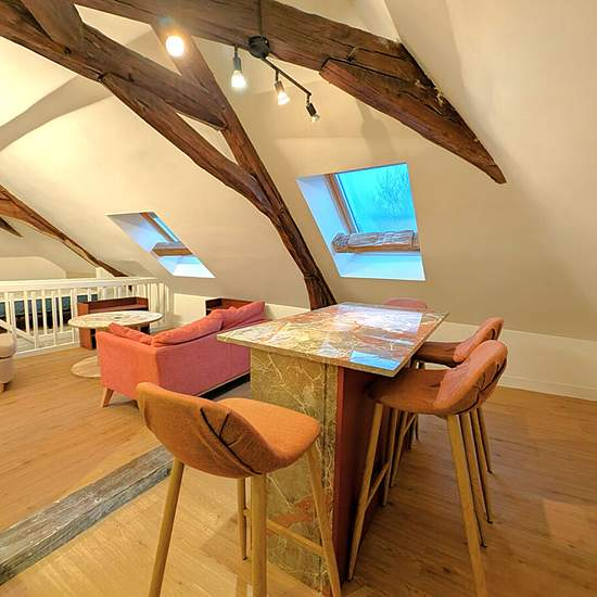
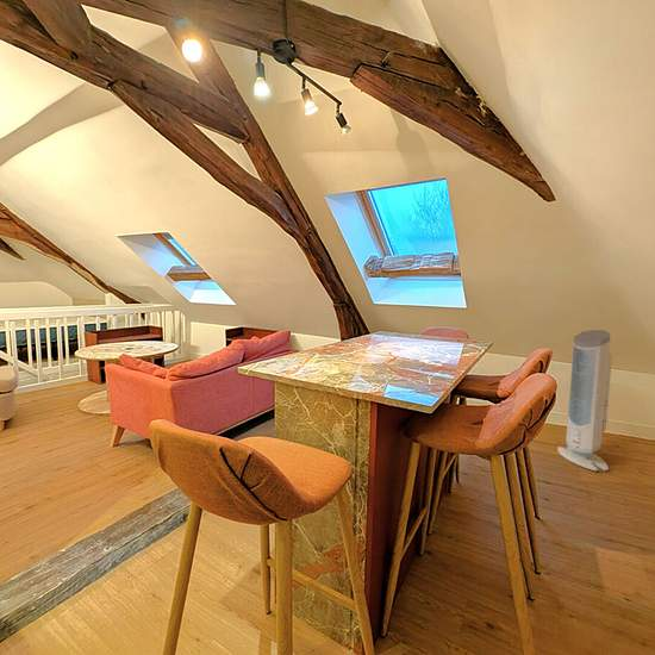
+ air purifier [556,329,613,473]
